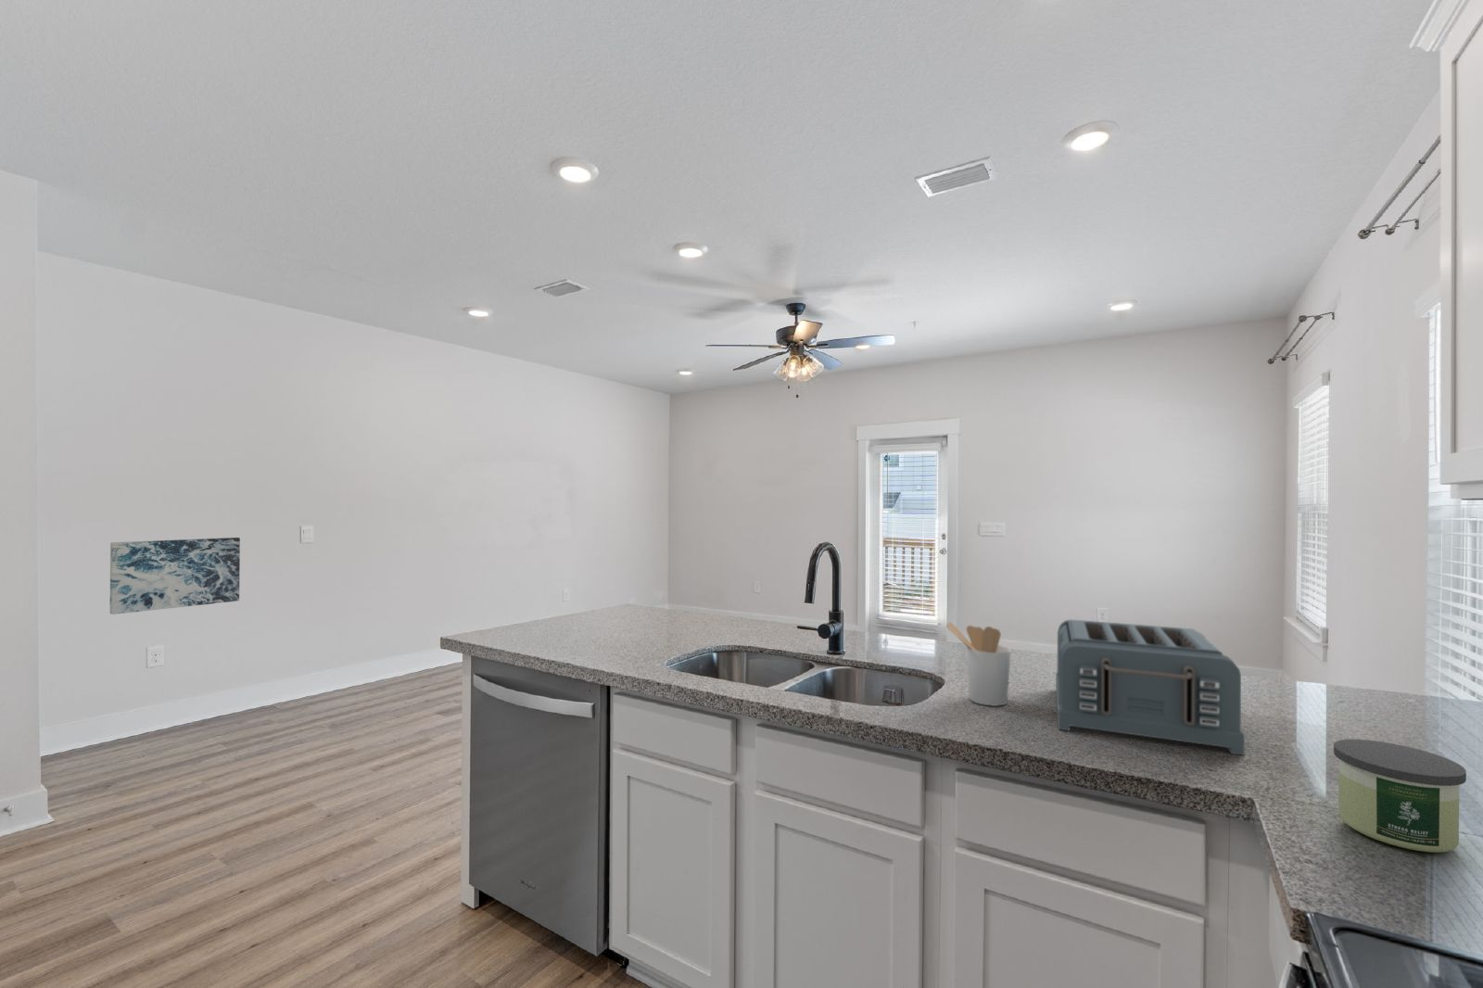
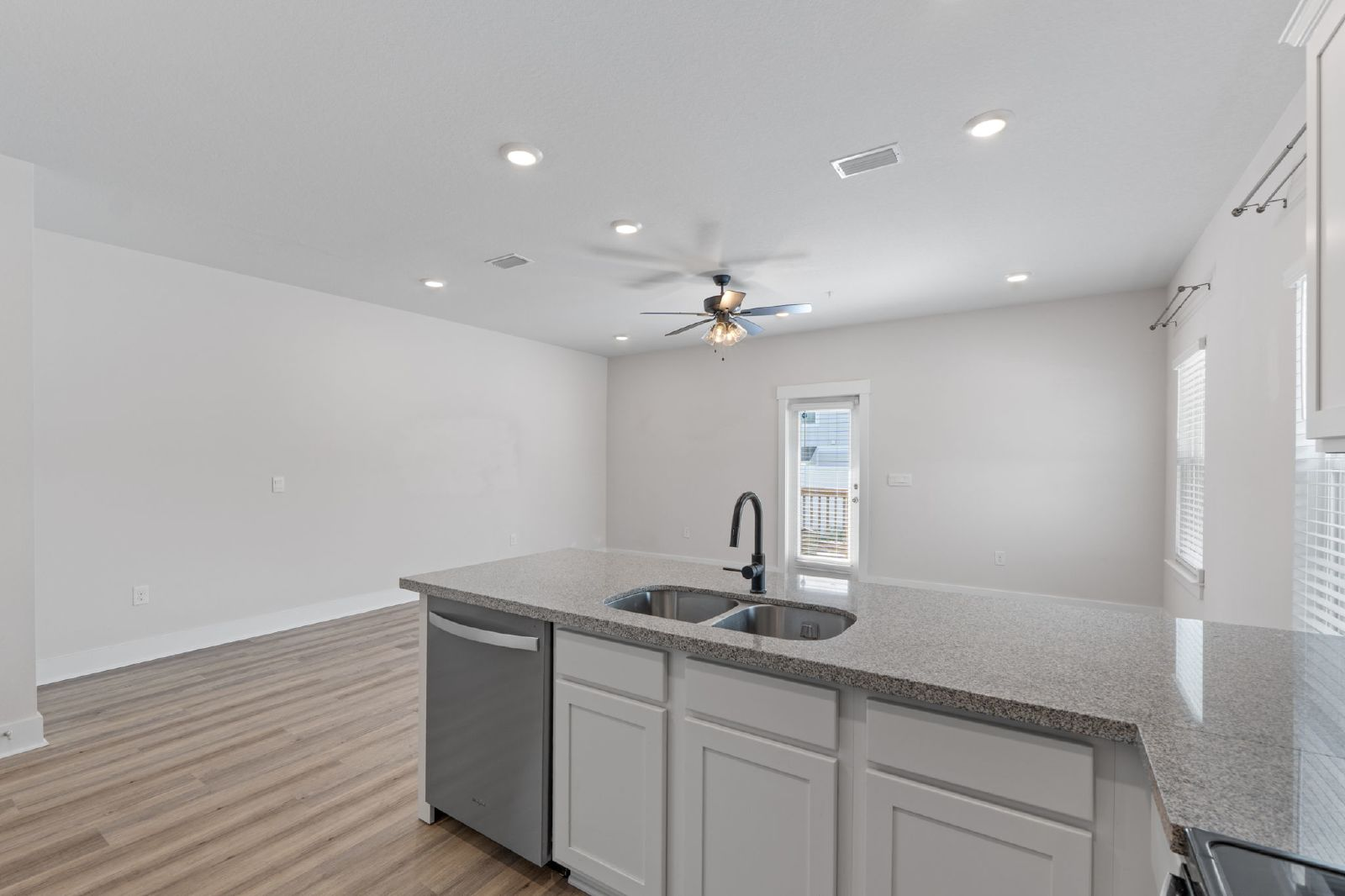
- candle [1333,739,1468,853]
- toaster [1055,619,1246,756]
- wall art [109,537,241,615]
- utensil holder [945,621,1012,707]
